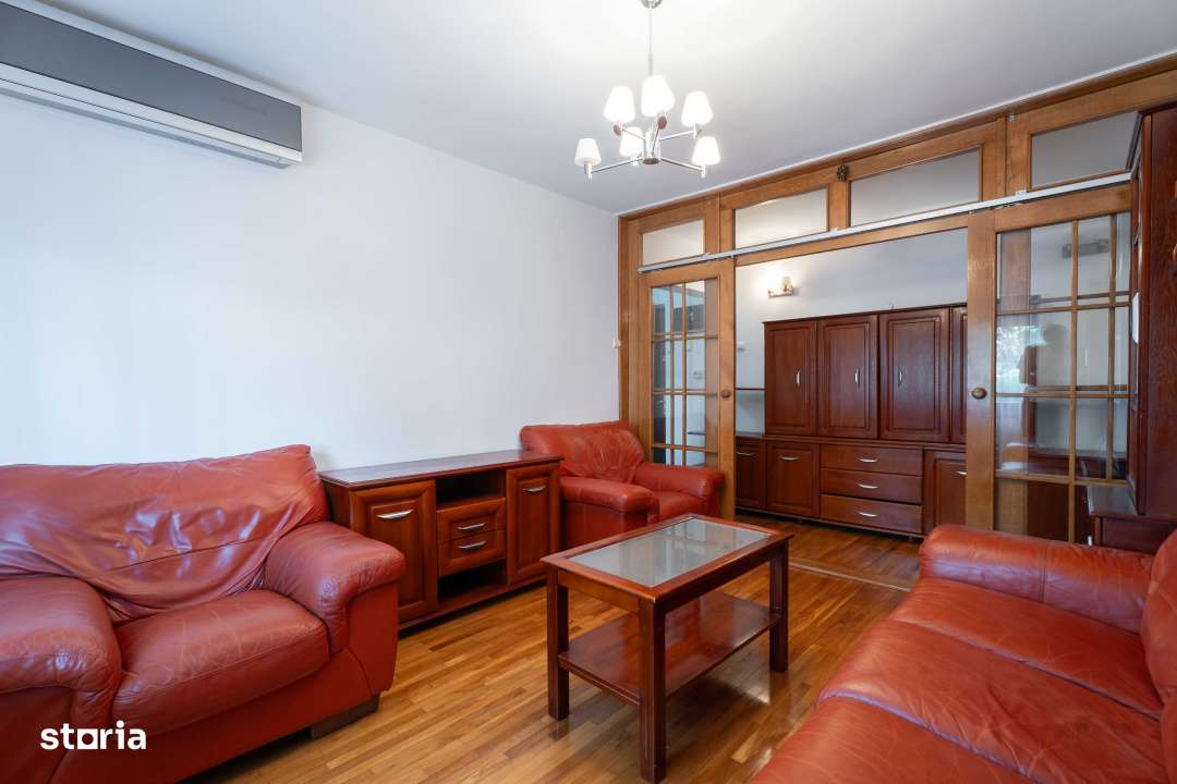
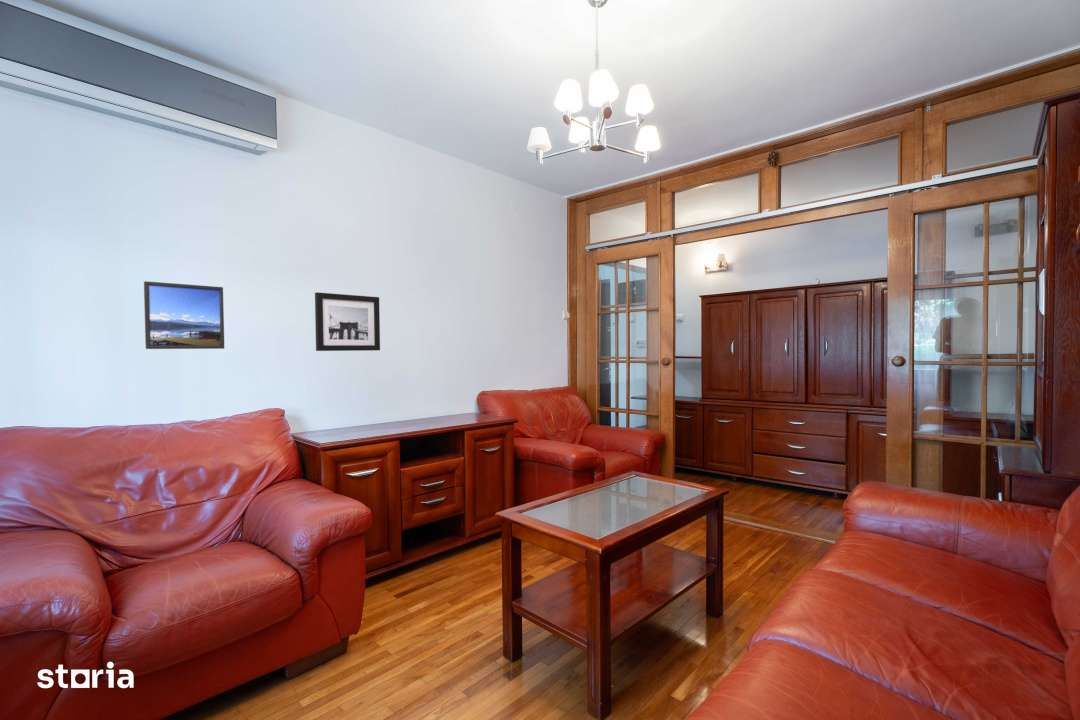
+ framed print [143,280,225,350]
+ wall art [314,291,381,352]
